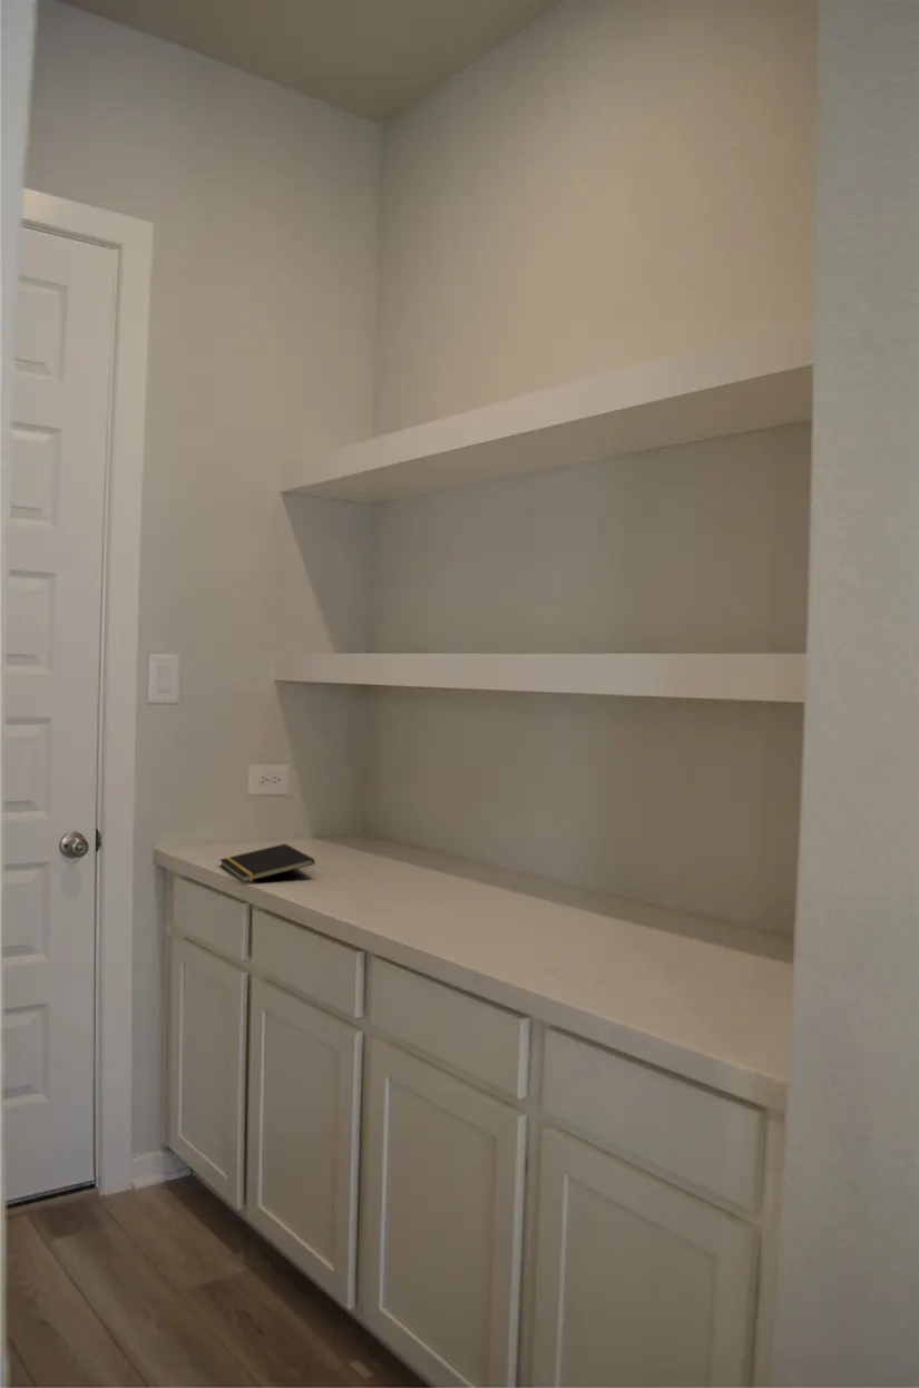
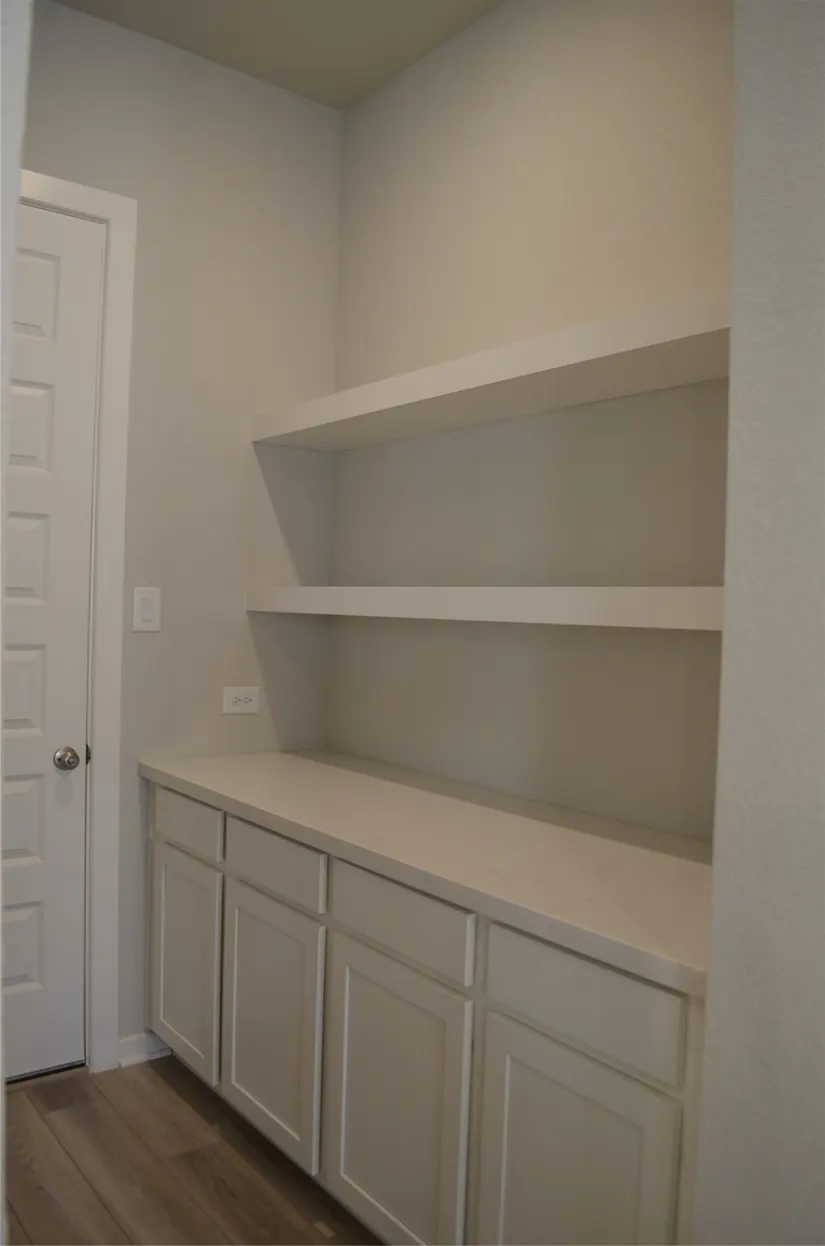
- notepad [219,843,316,883]
